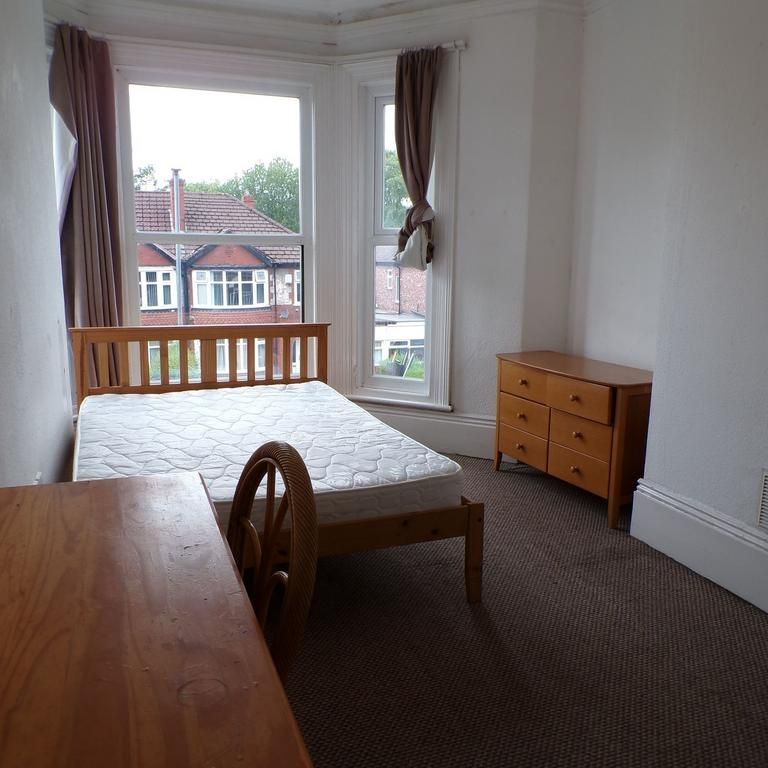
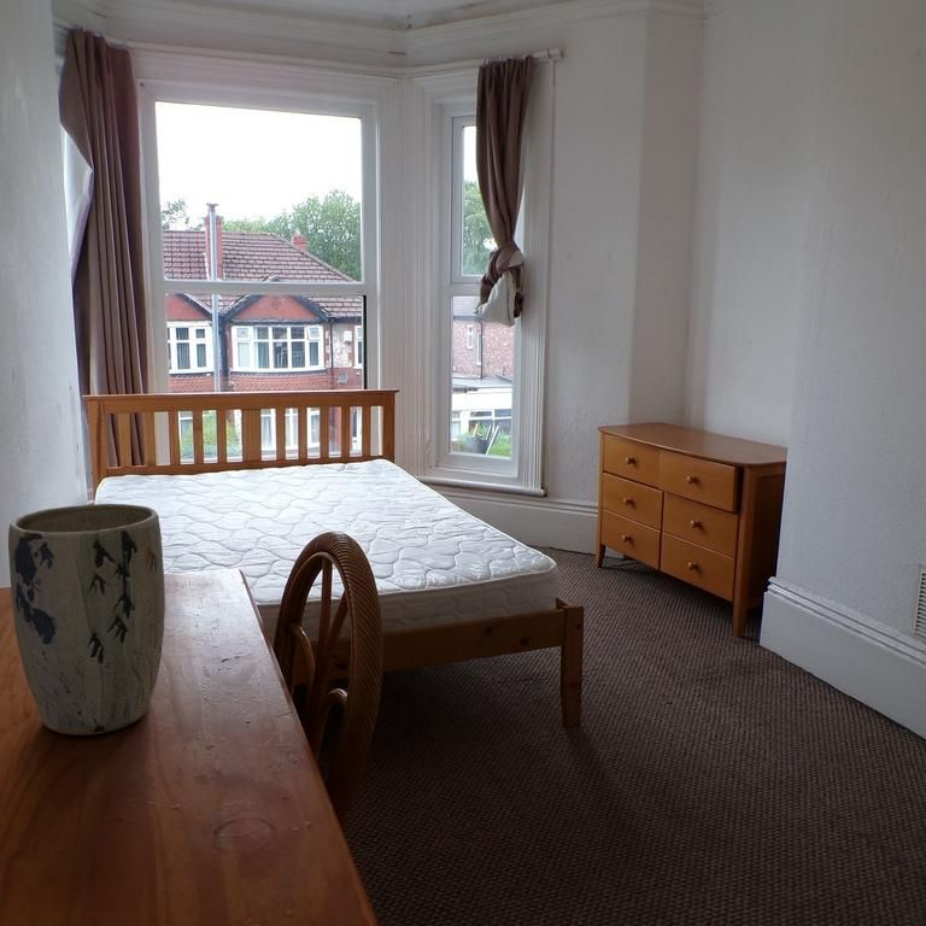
+ plant pot [7,503,166,737]
